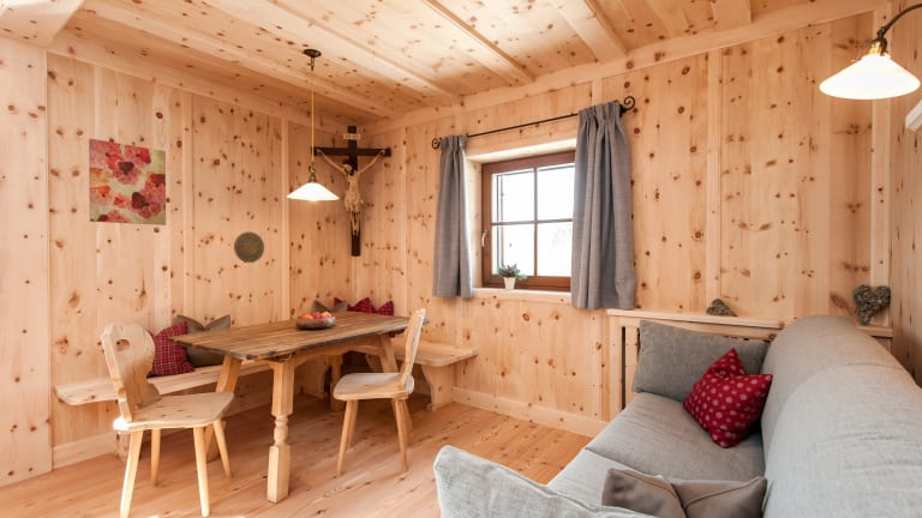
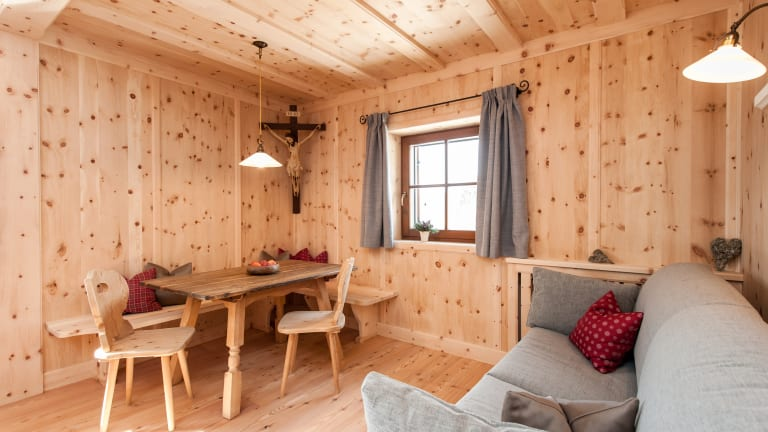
- decorative plate [233,230,265,264]
- wall art [88,138,167,227]
